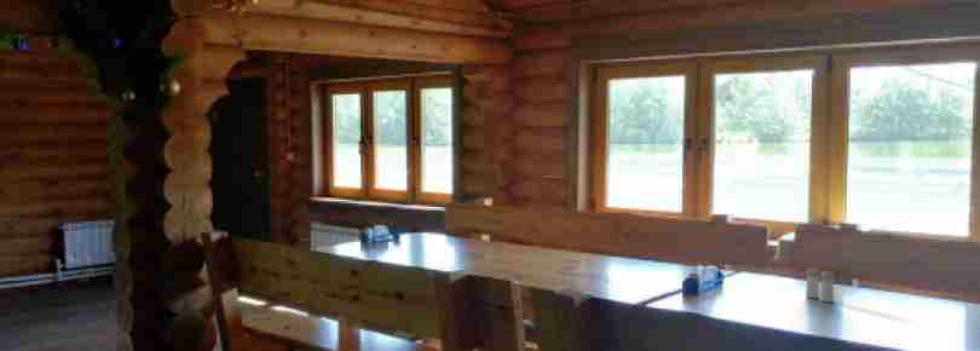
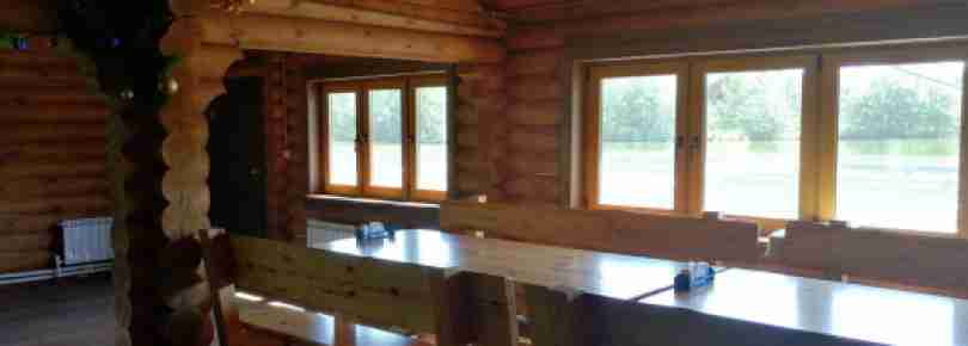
- salt and pepper shaker [805,267,835,304]
